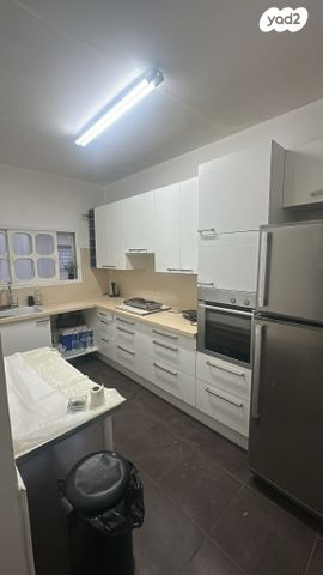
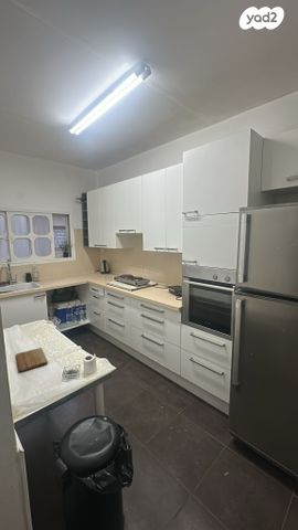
+ cutting board [15,347,49,372]
